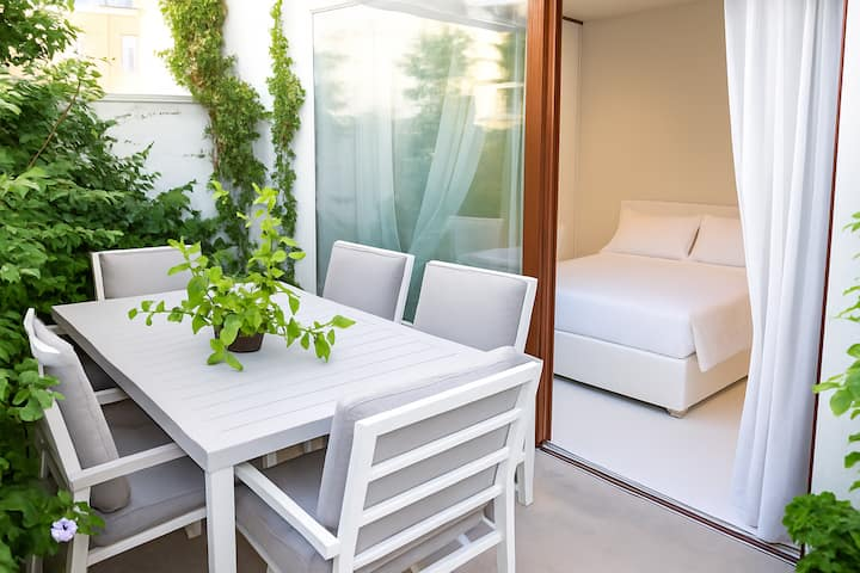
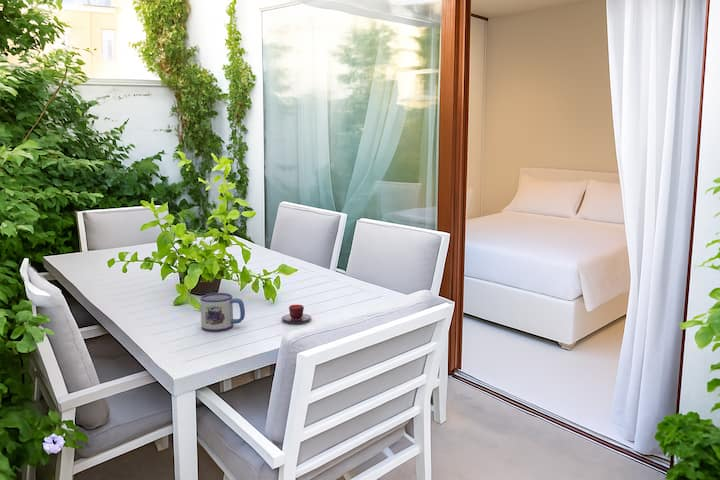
+ mug [199,292,246,332]
+ teacup [281,304,312,323]
